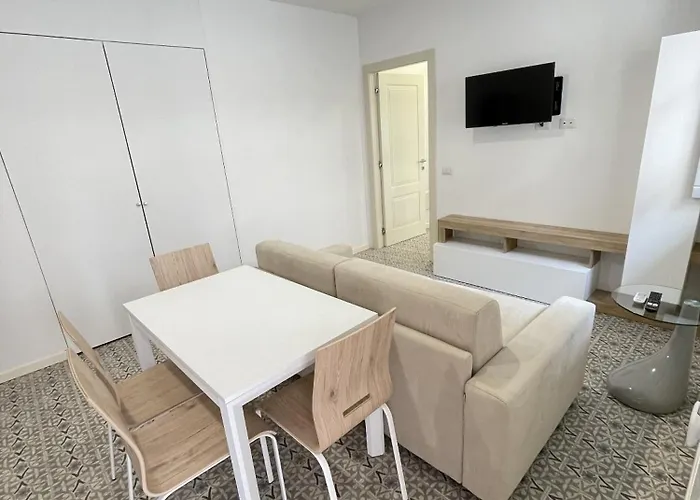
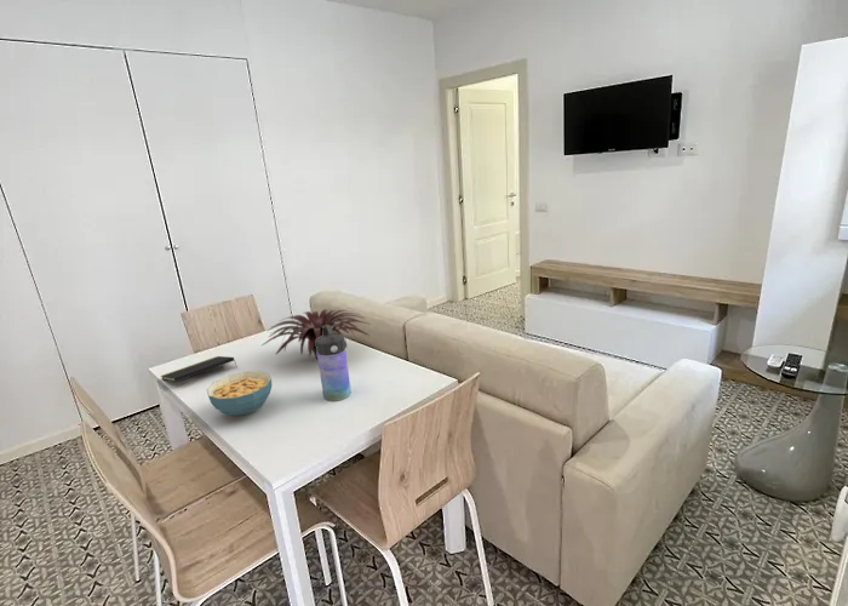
+ plant [260,308,372,360]
+ cereal bowl [206,370,273,417]
+ water bottle [316,325,353,402]
+ notepad [160,355,239,383]
